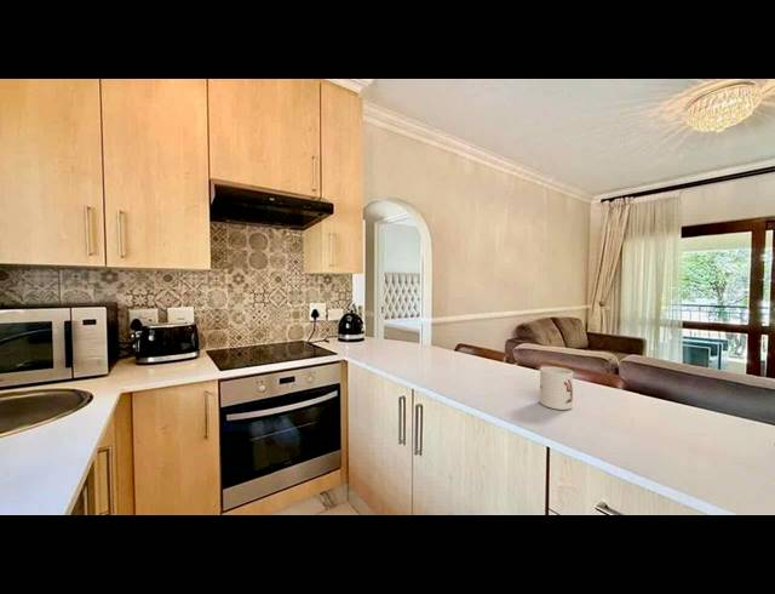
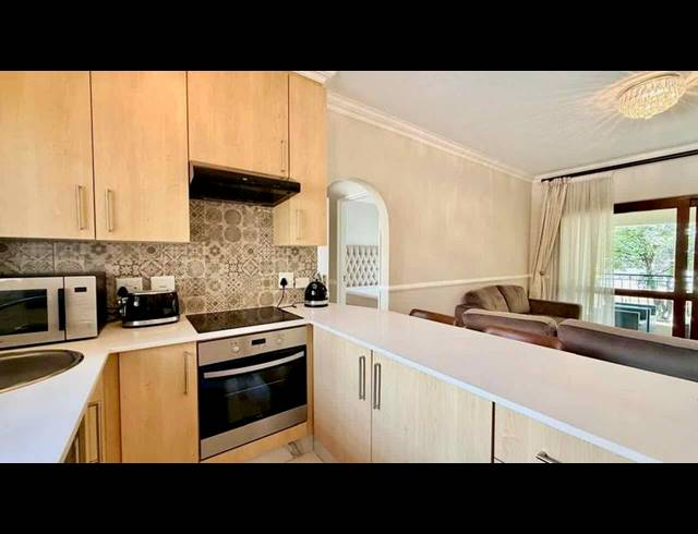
- mug [539,366,574,411]
